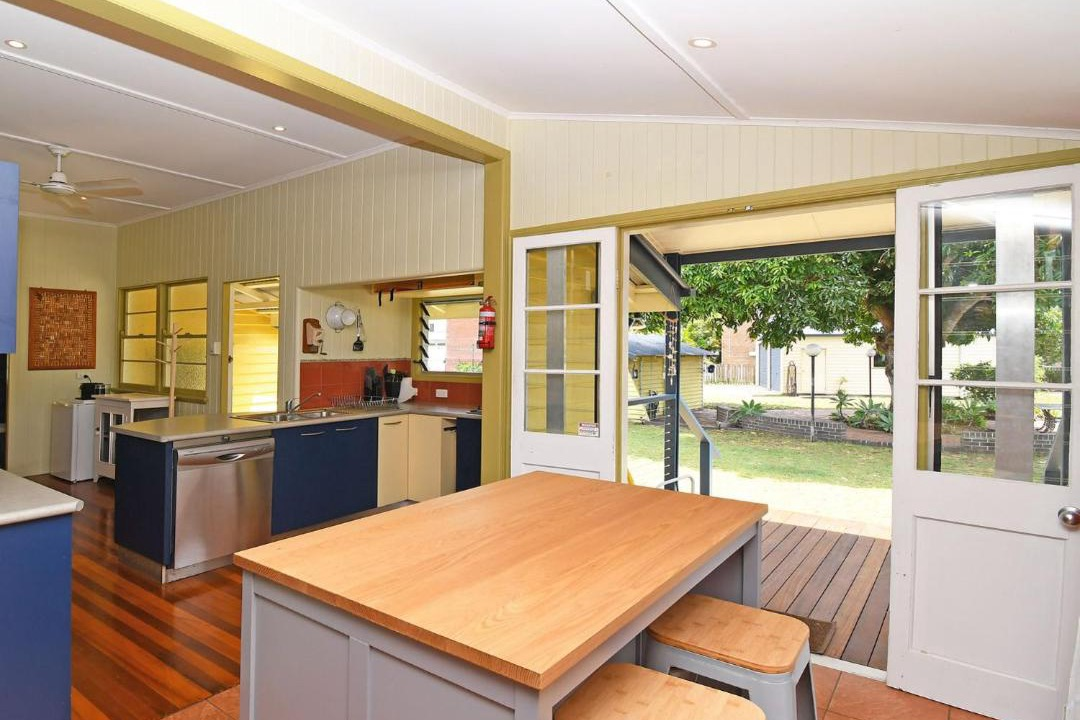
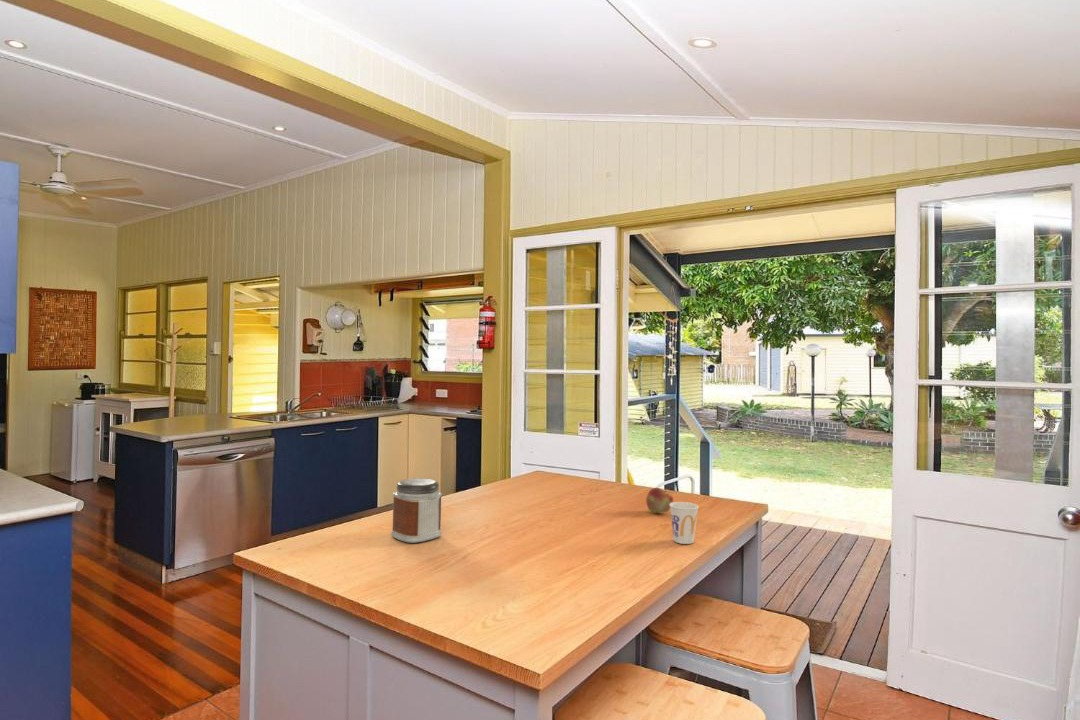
+ jar [390,477,443,544]
+ cup [669,501,700,545]
+ fruit [645,487,674,513]
